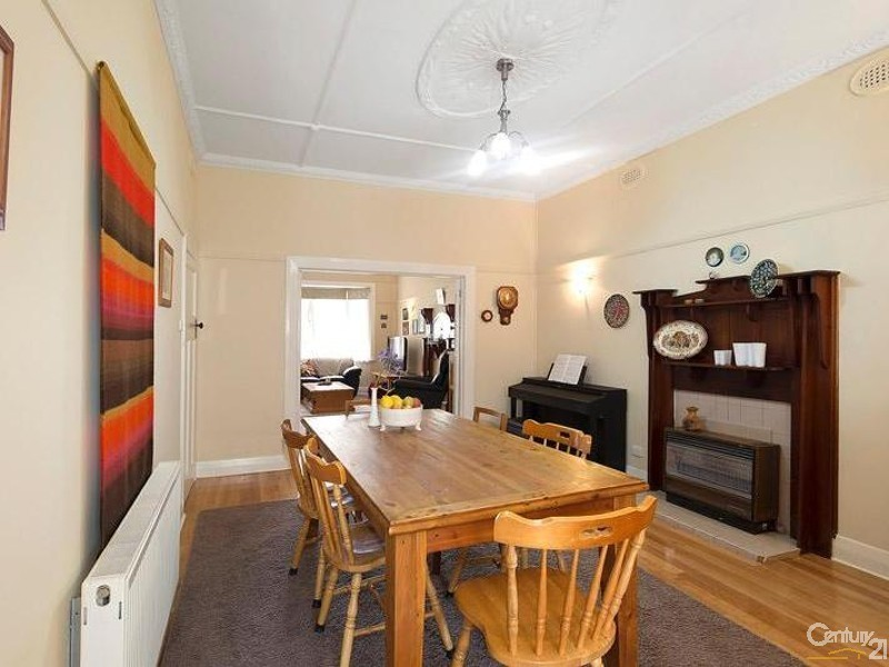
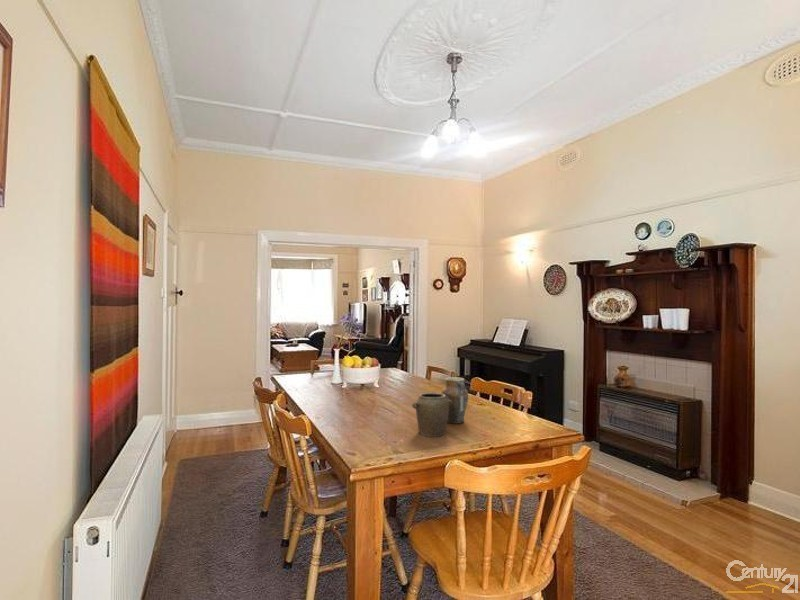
+ jar set [411,376,469,438]
